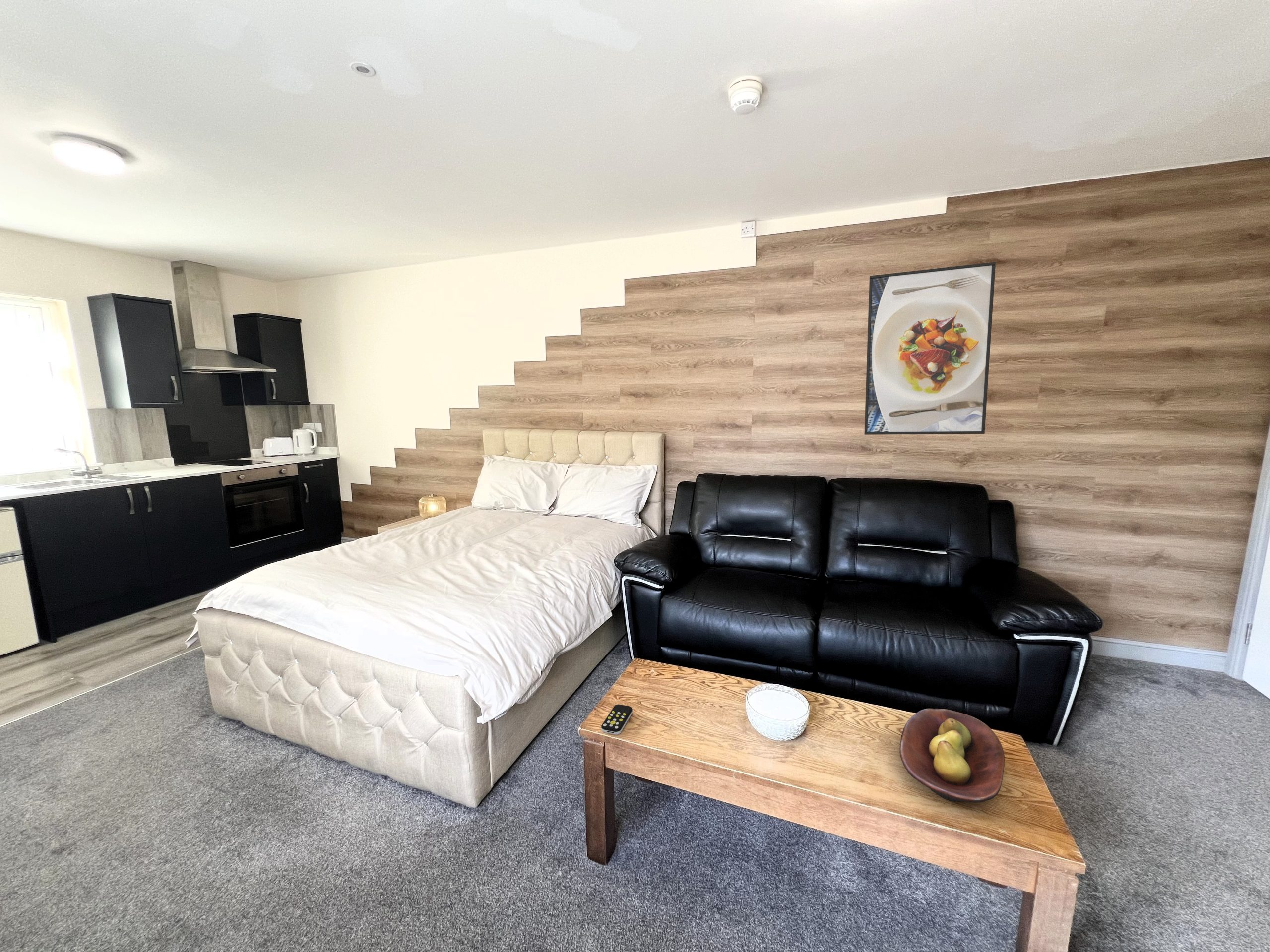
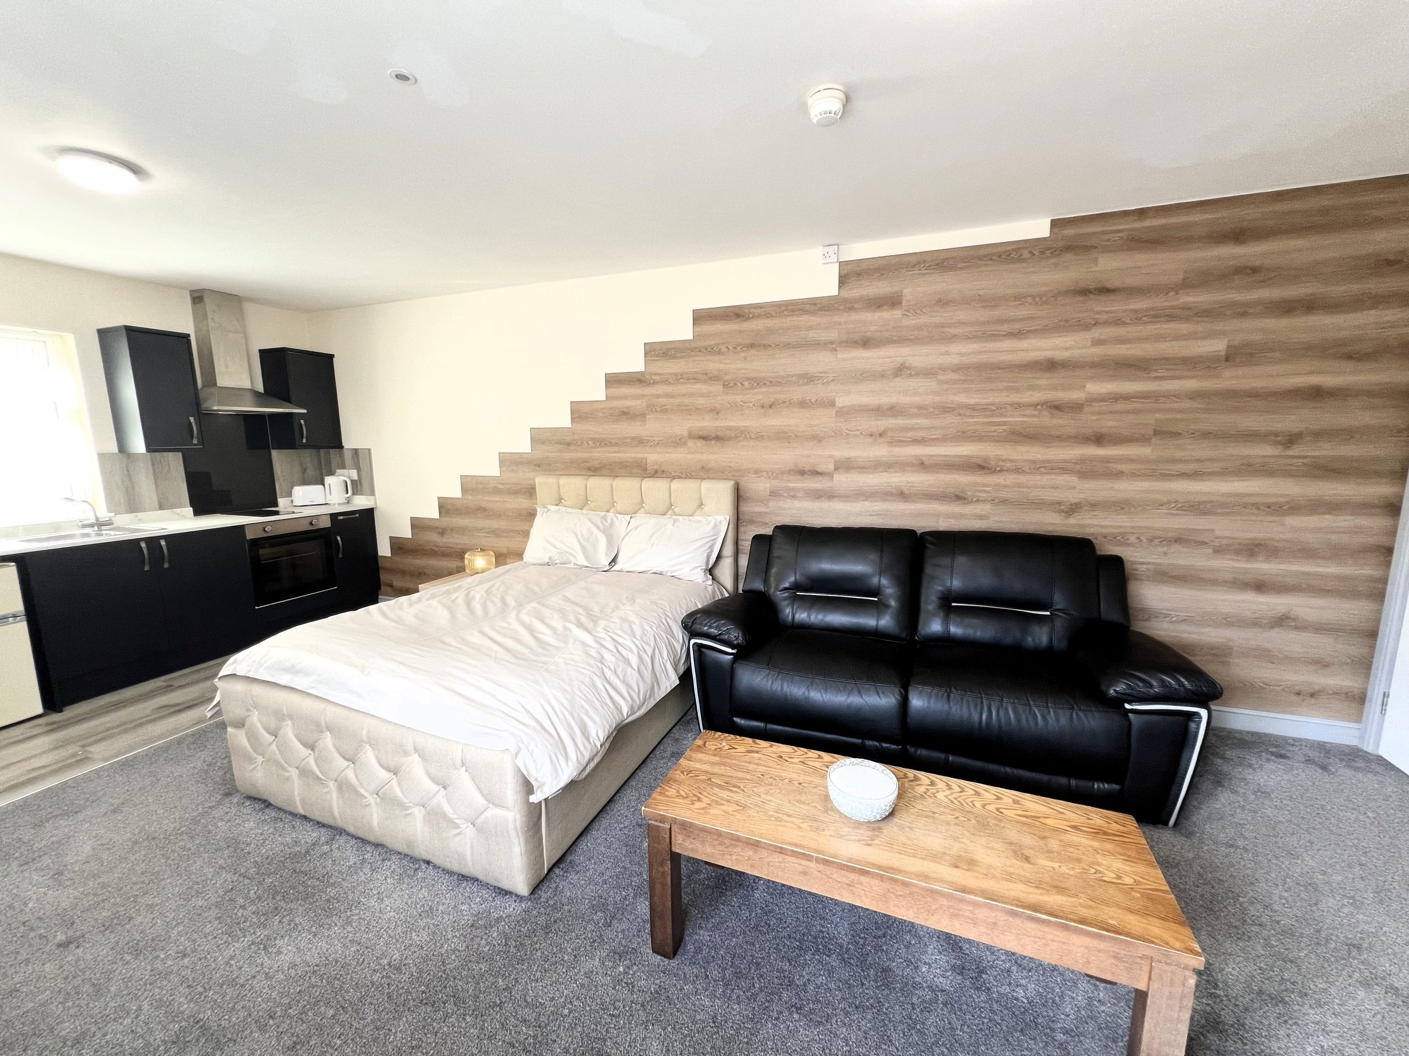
- remote control [601,704,633,735]
- fruit bowl [899,708,1005,803]
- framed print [864,261,996,435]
